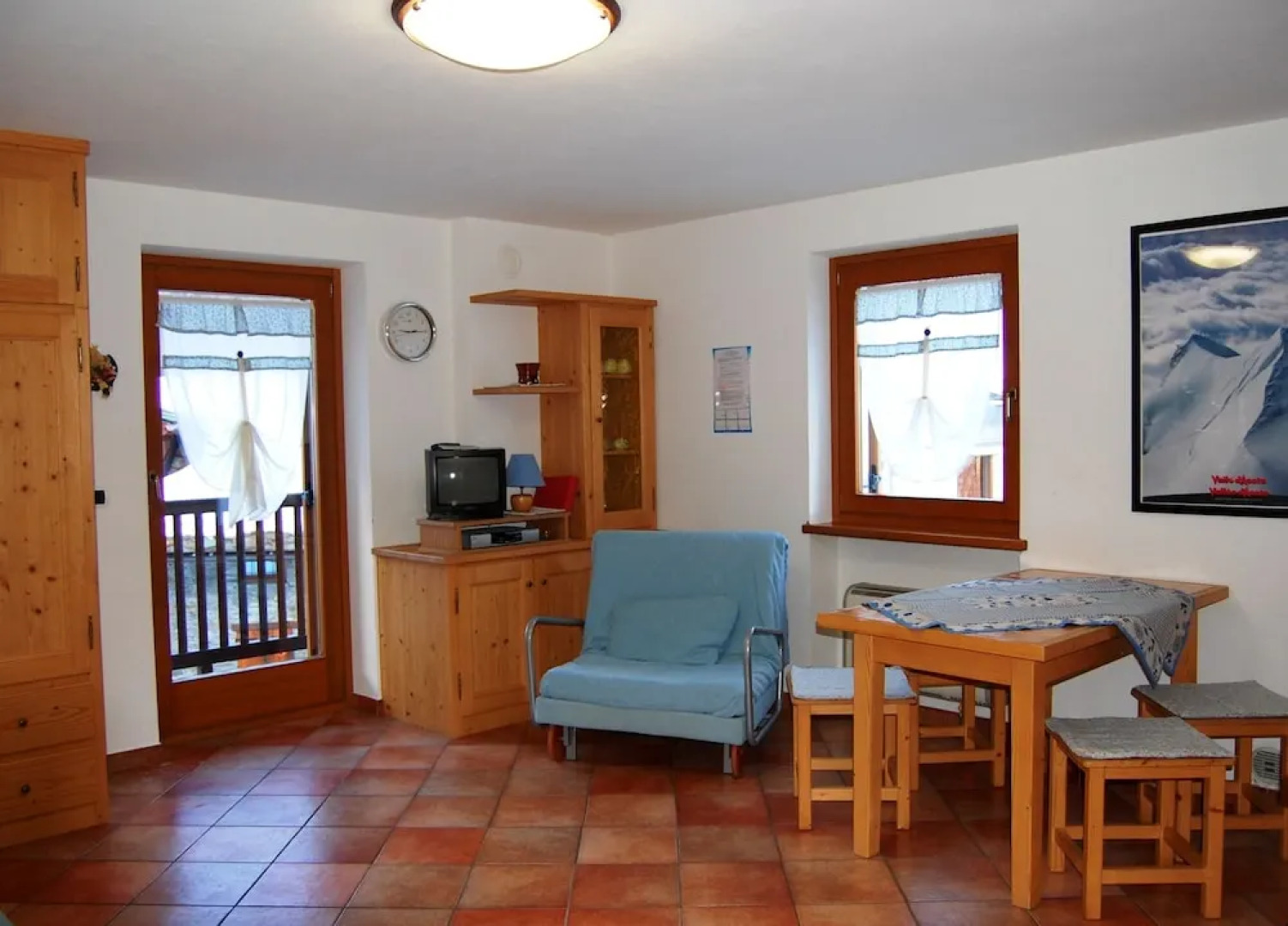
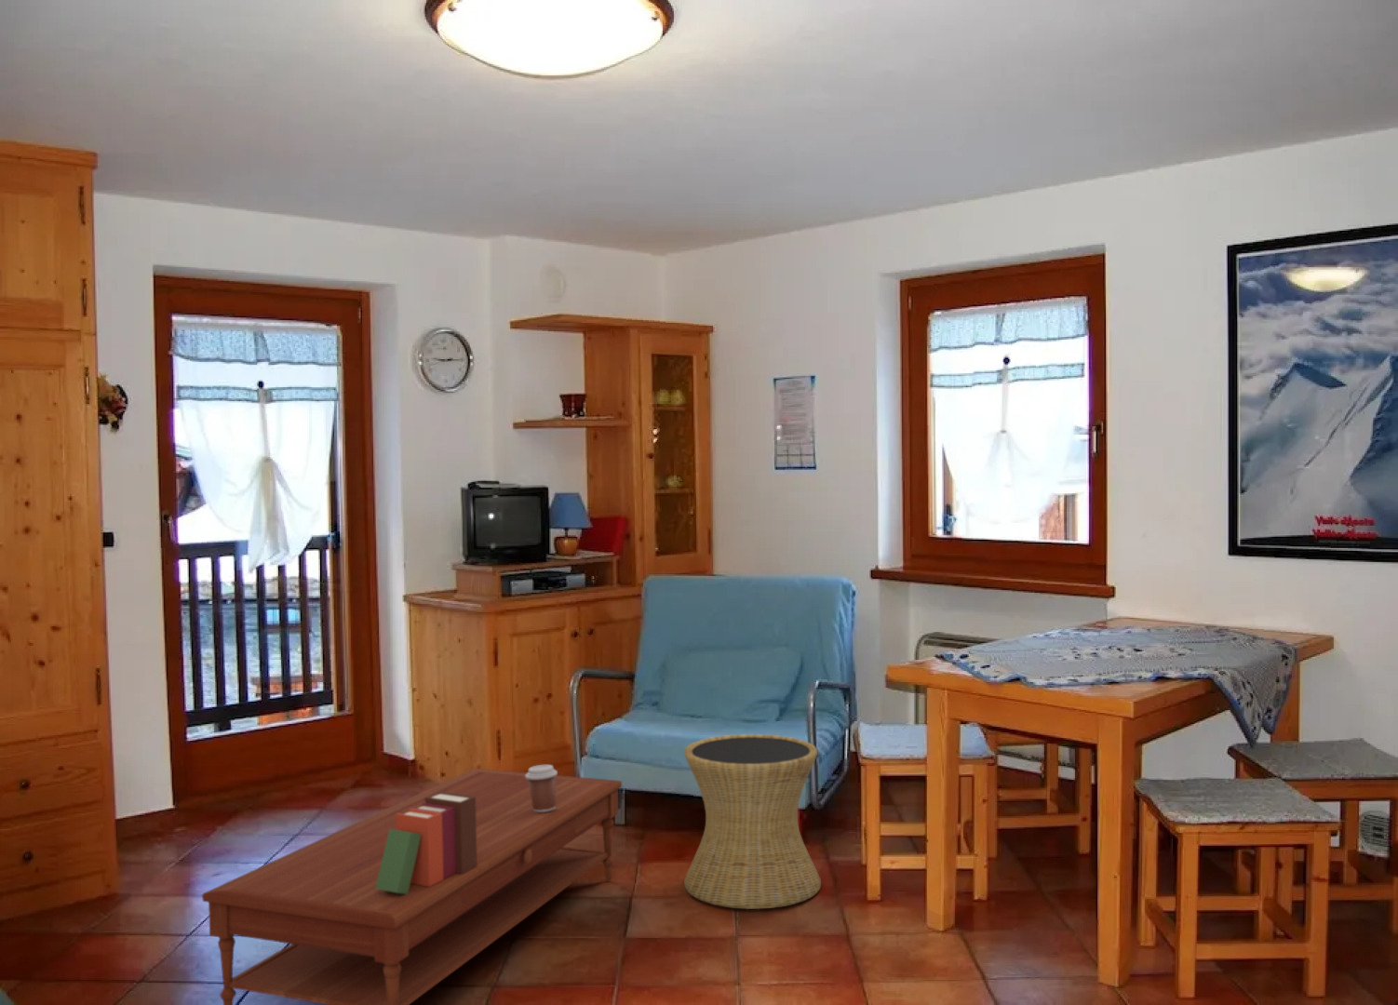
+ coffee cup [525,764,559,813]
+ books [376,792,476,894]
+ side table [683,734,822,911]
+ coffee table [201,767,623,1005]
